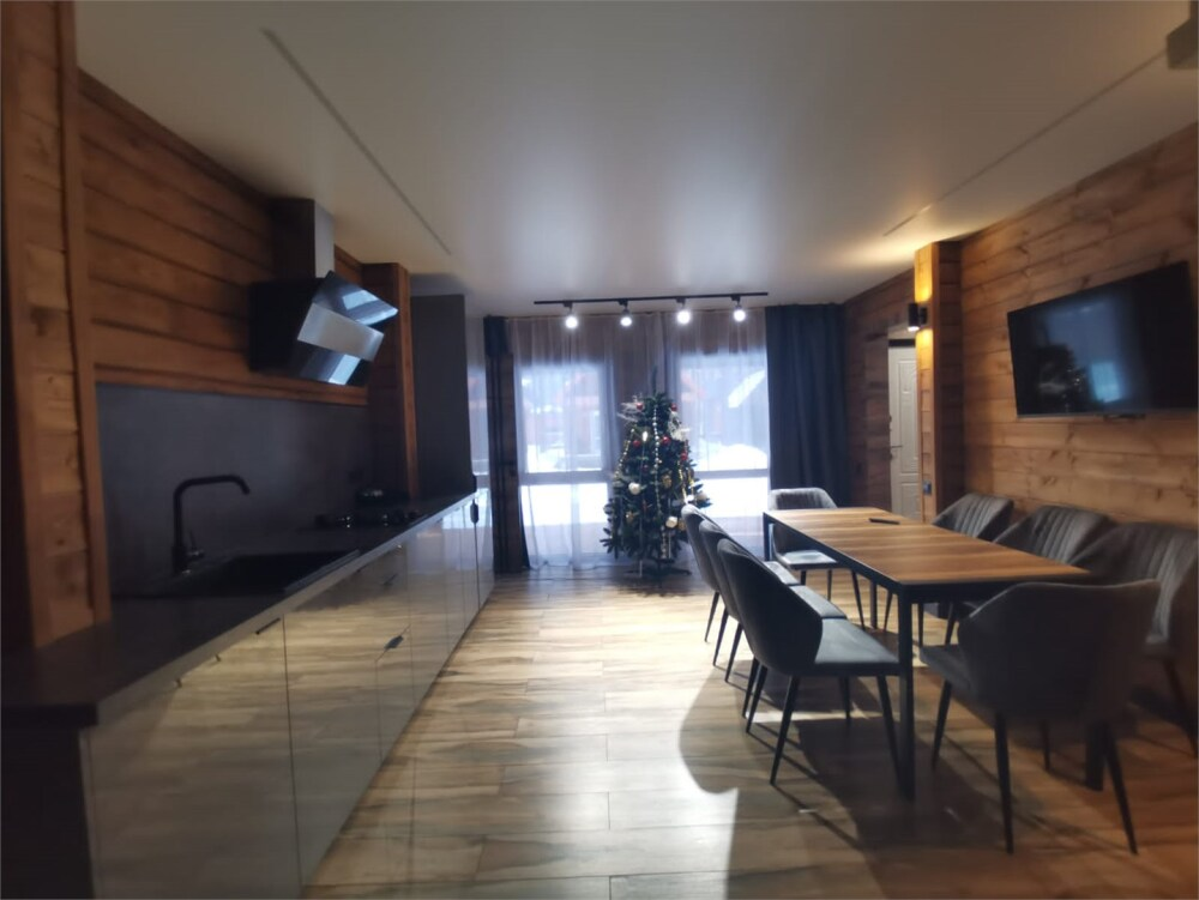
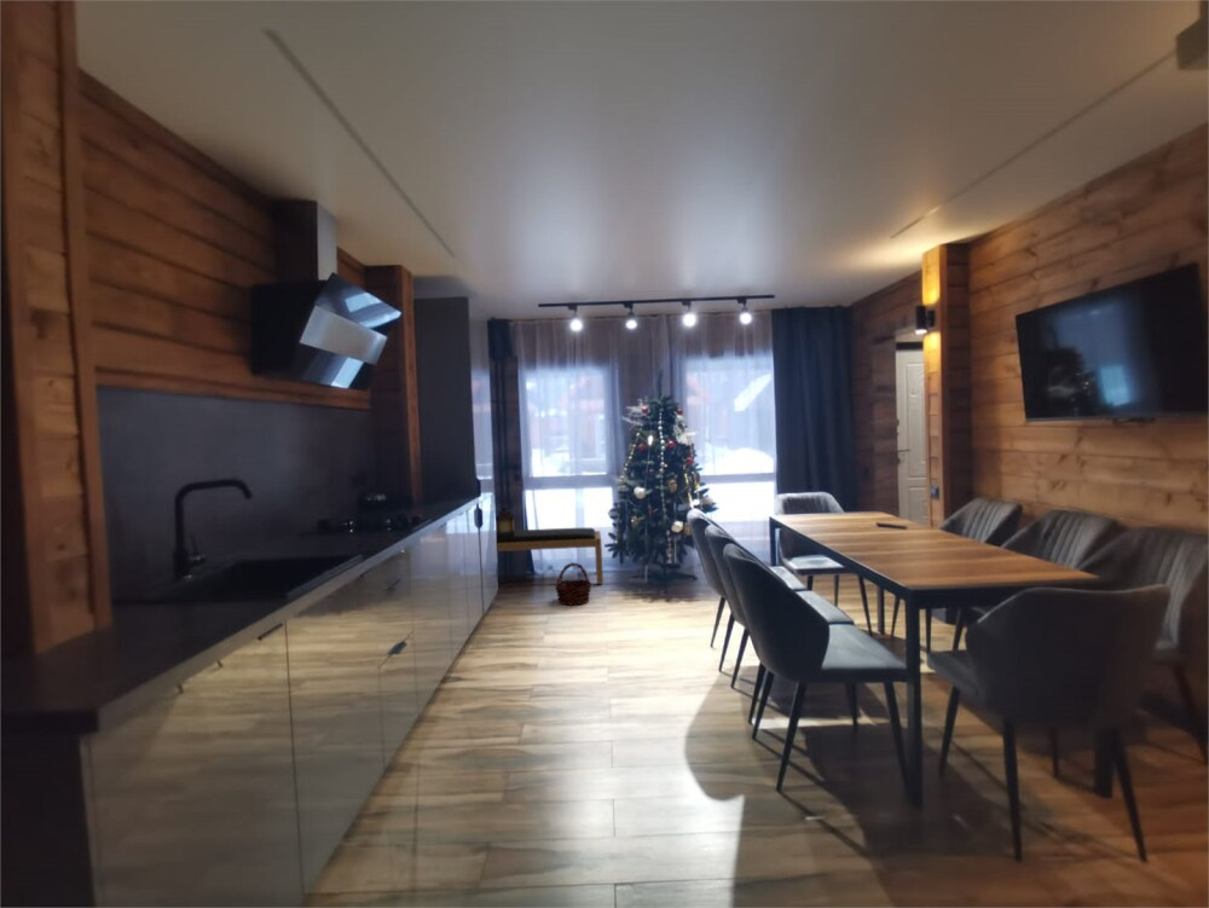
+ lantern [494,504,516,537]
+ bench [496,527,604,585]
+ basket [554,561,592,607]
